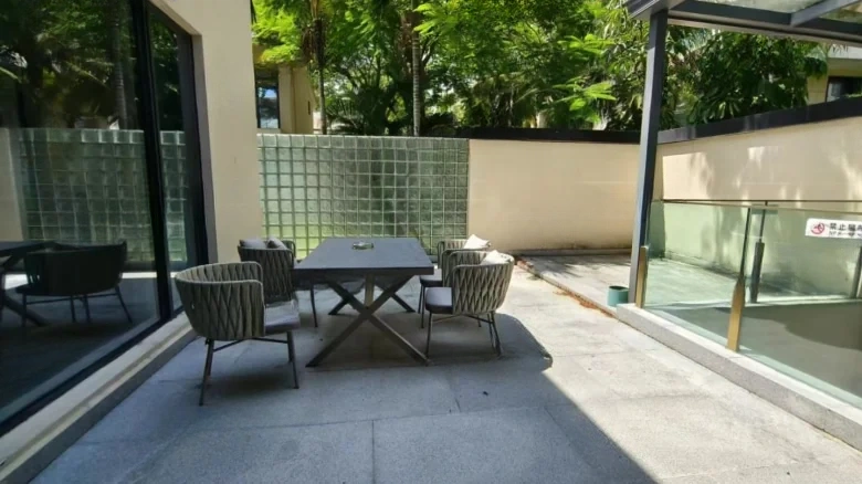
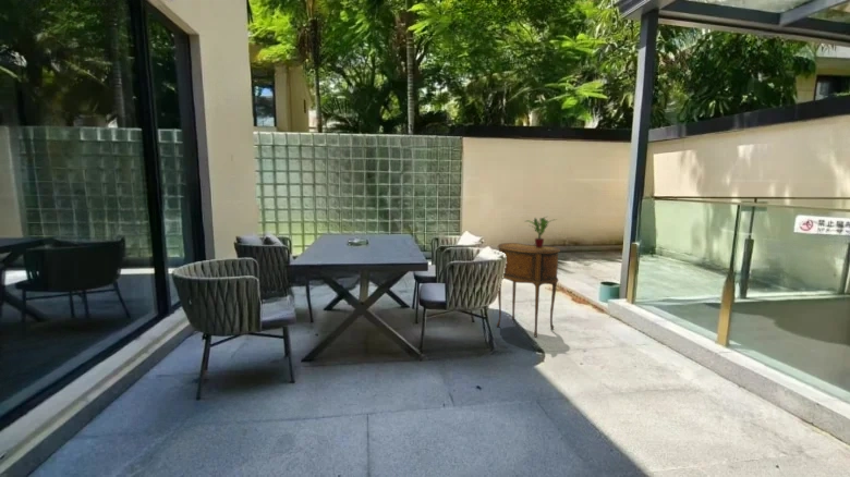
+ potted plant [523,216,559,247]
+ side table [496,242,561,338]
